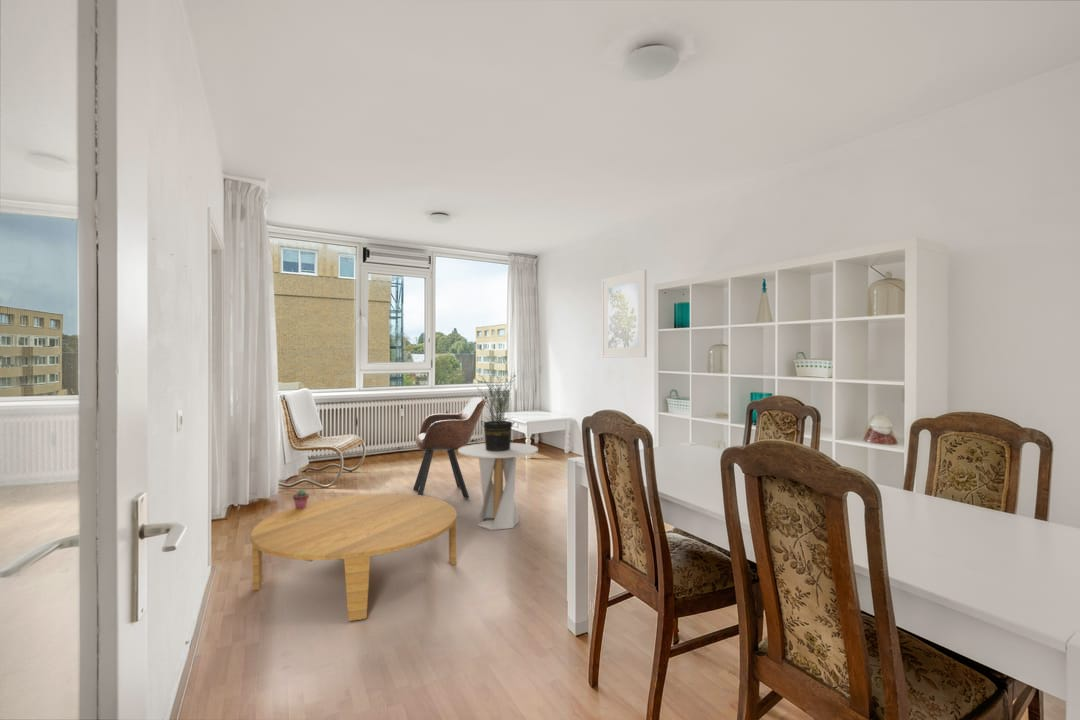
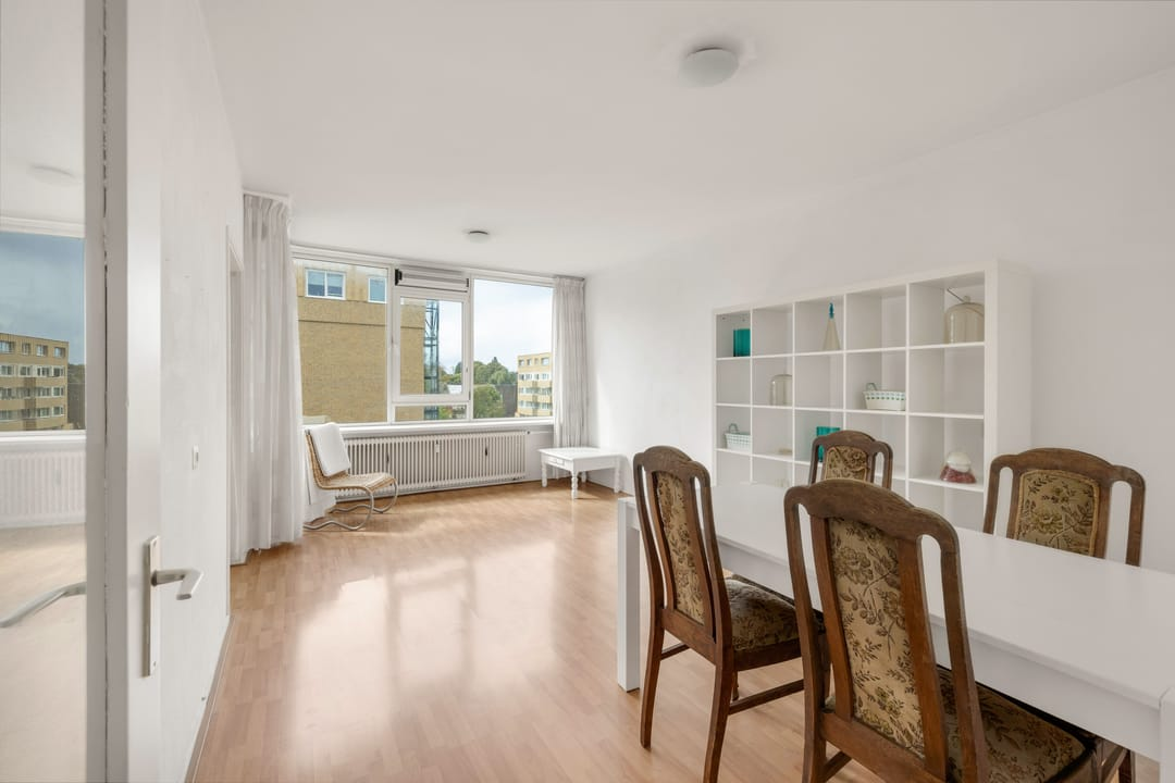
- armchair [412,396,487,499]
- potted succulent [292,488,310,509]
- coffee table [250,493,458,622]
- potted plant [473,369,521,452]
- side table [457,442,539,531]
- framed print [601,269,648,359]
